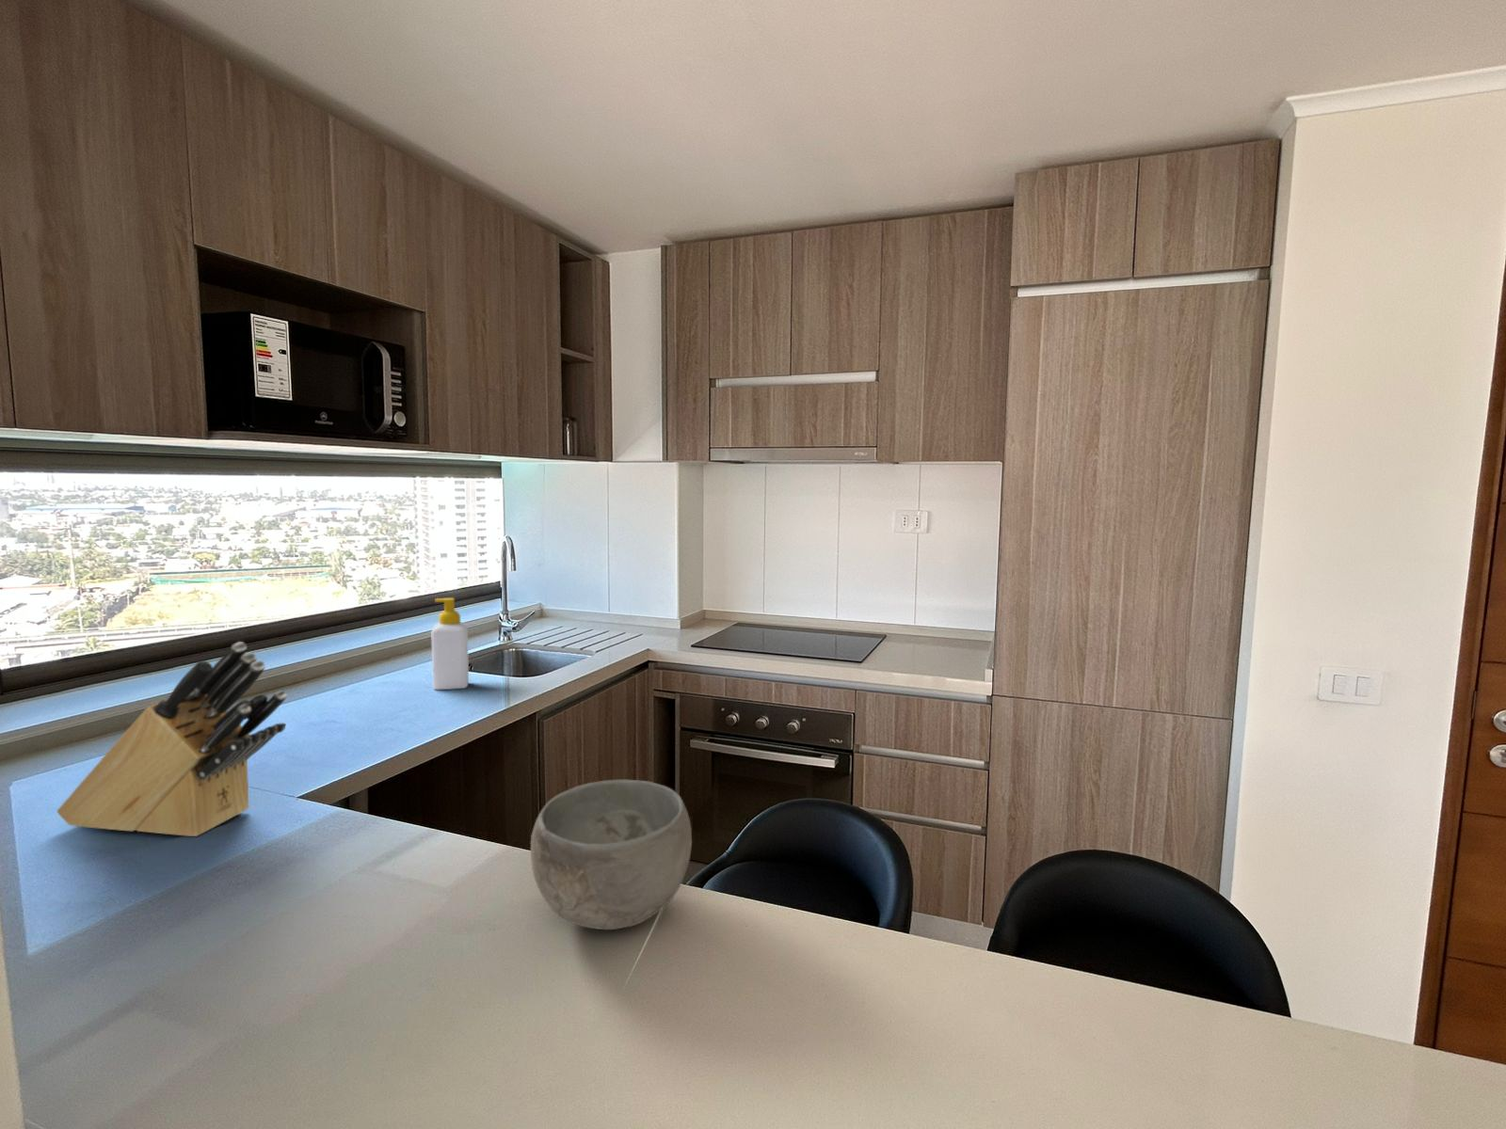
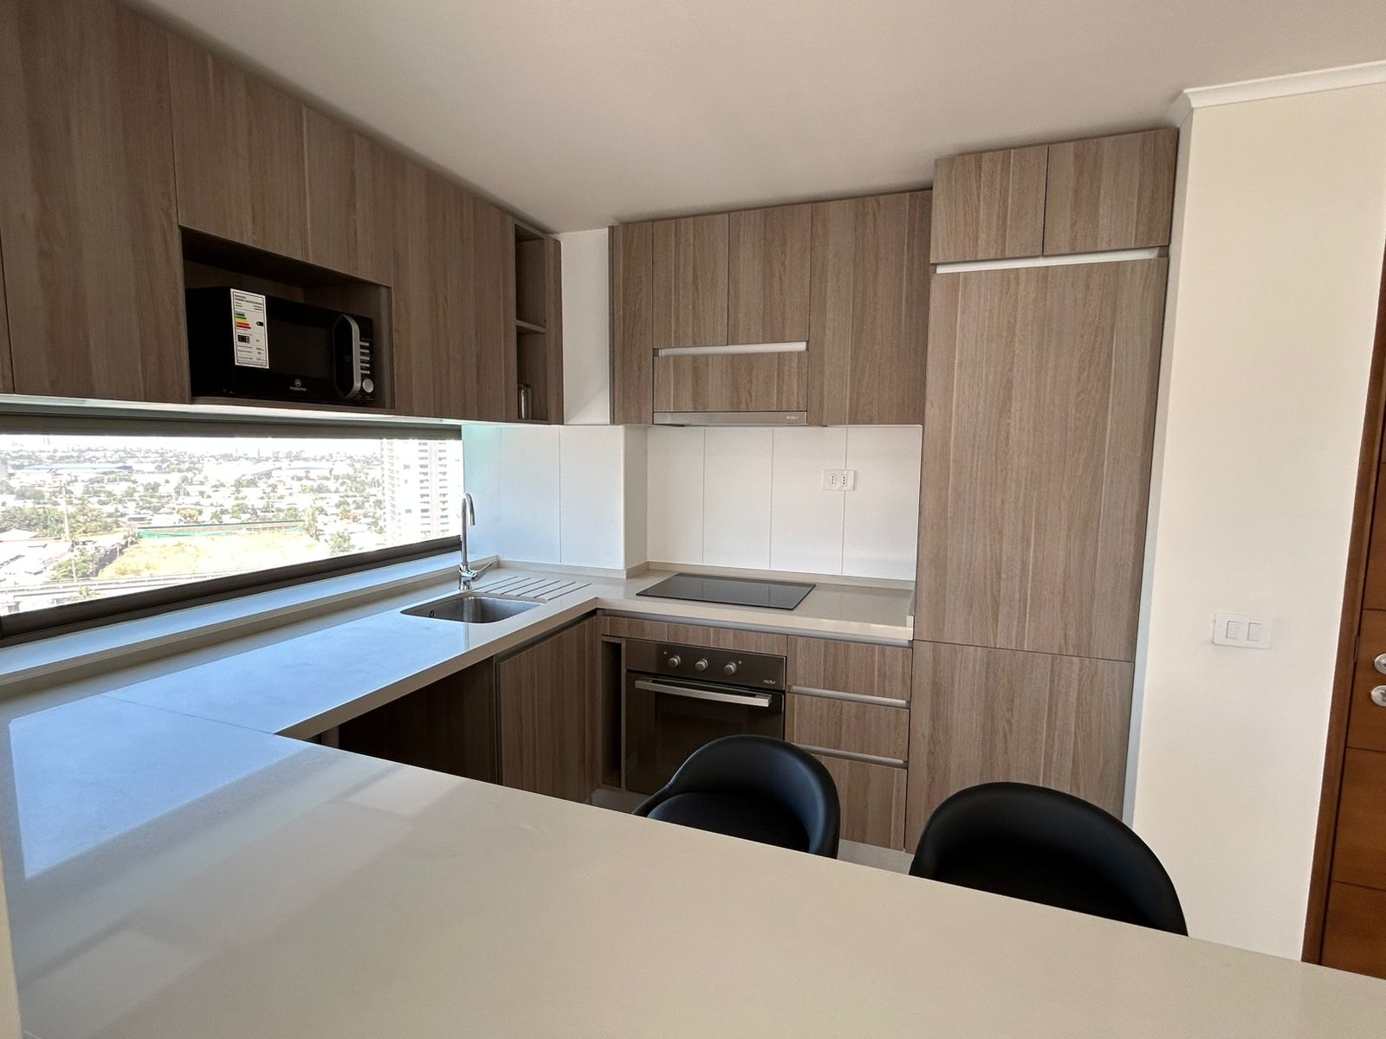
- soap bottle [430,598,470,690]
- knife block [57,640,288,837]
- bowl [530,779,693,931]
